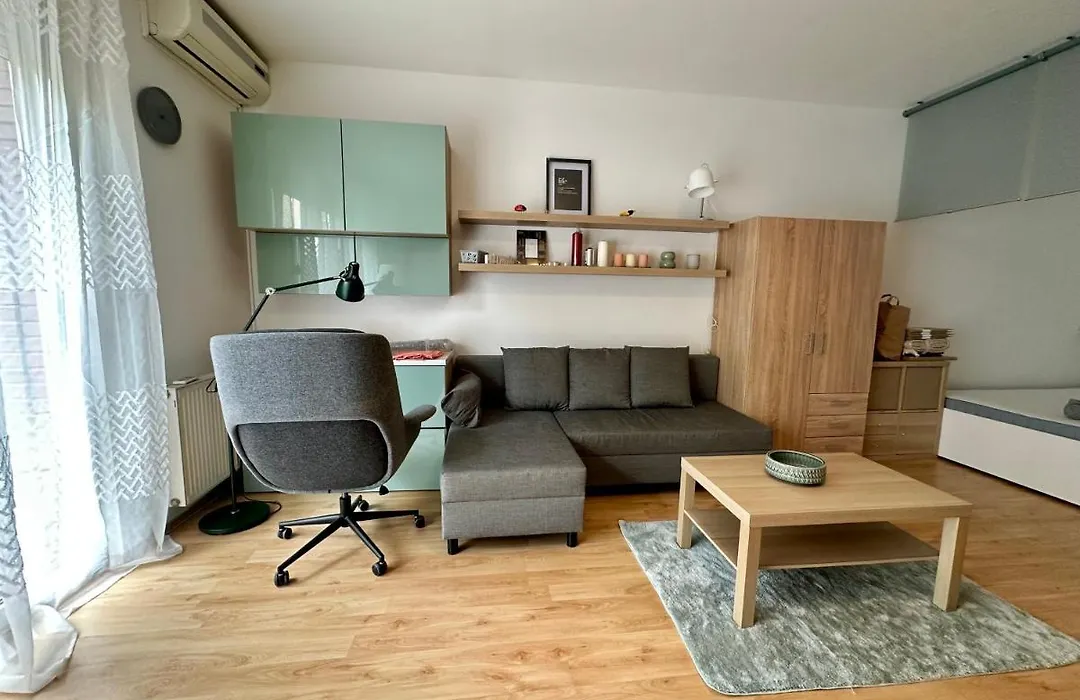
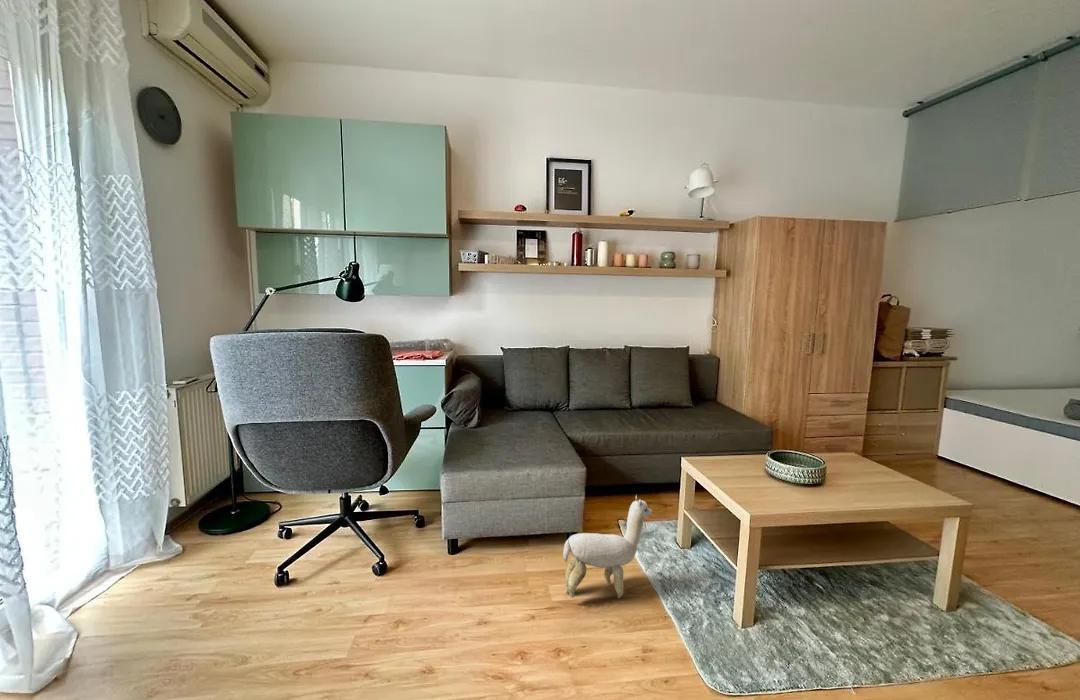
+ plush toy [562,494,653,599]
